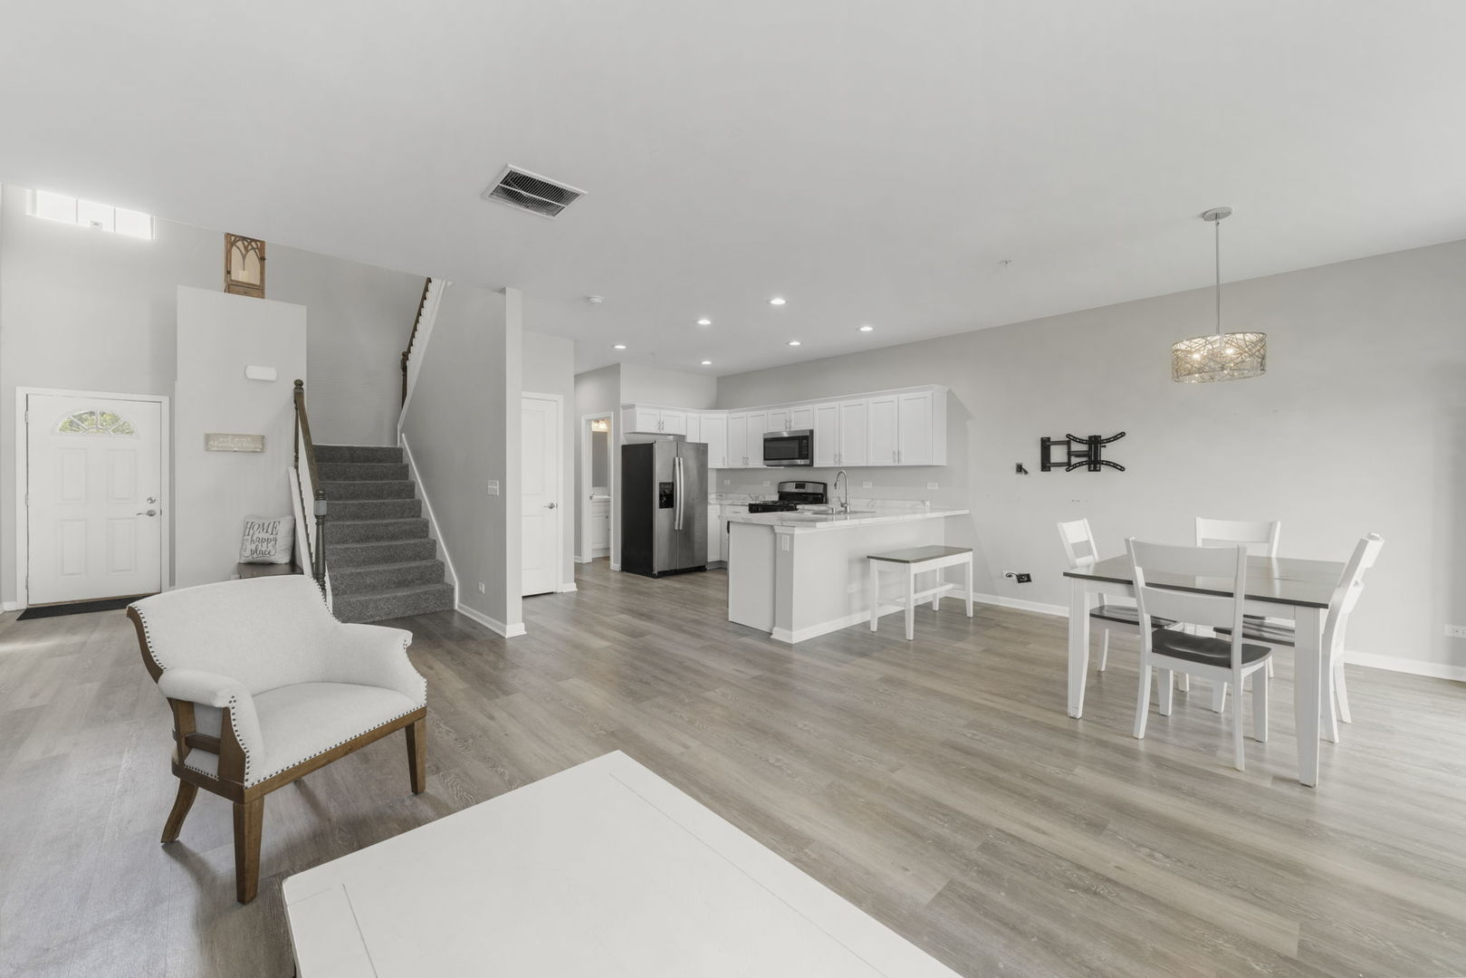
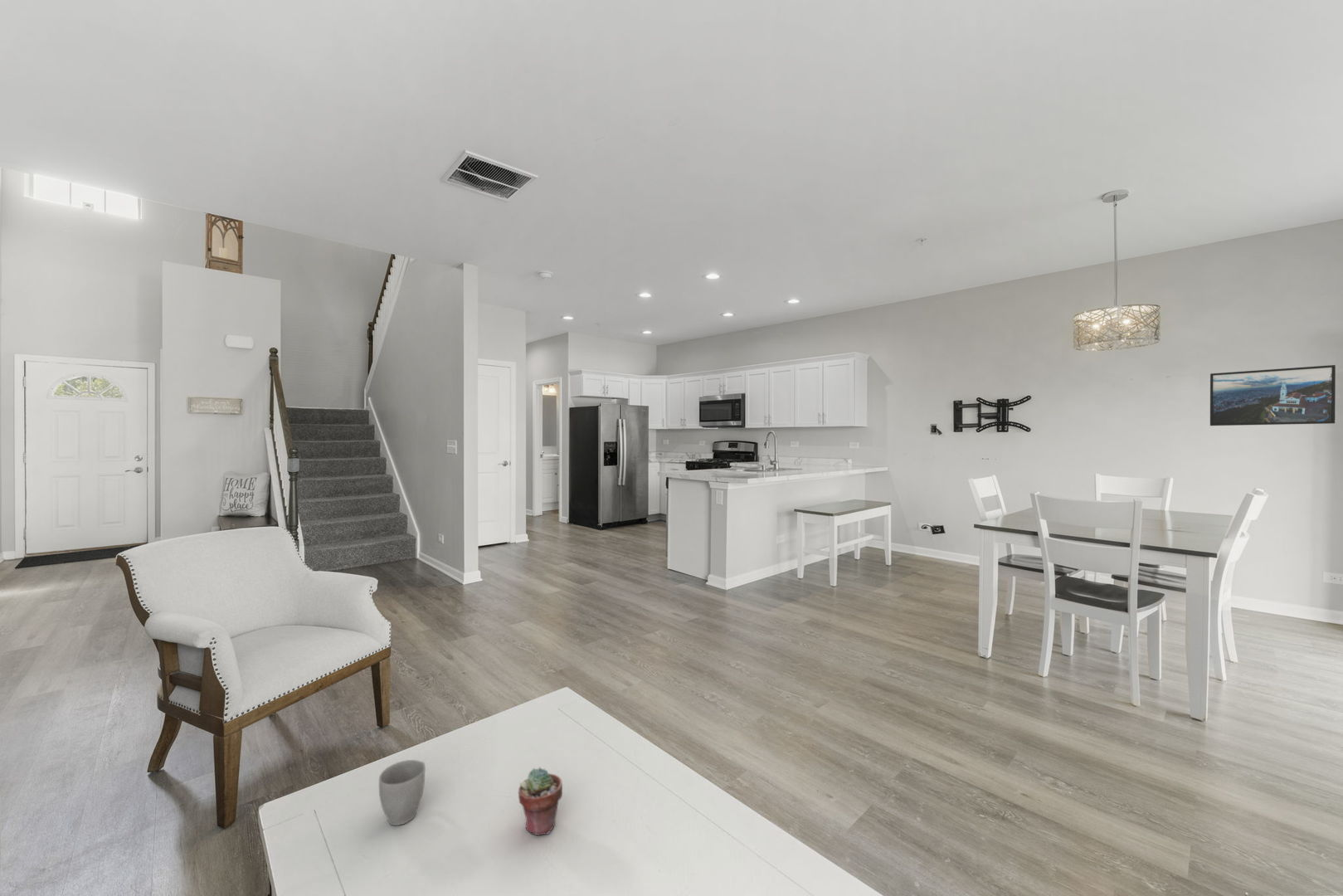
+ potted succulent [518,767,563,836]
+ mug [378,759,426,826]
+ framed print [1209,364,1336,426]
